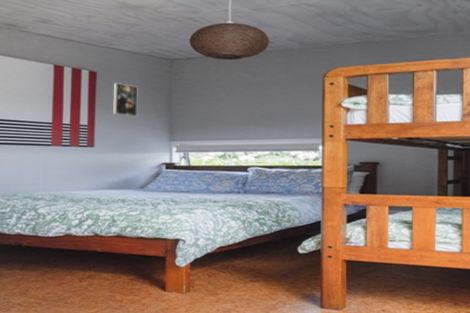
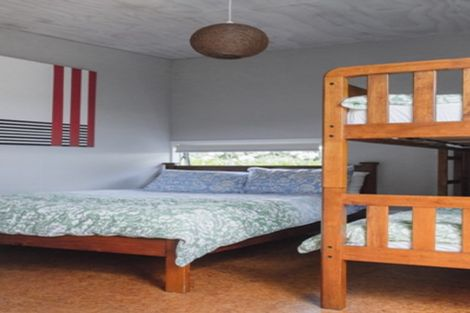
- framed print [112,82,138,118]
